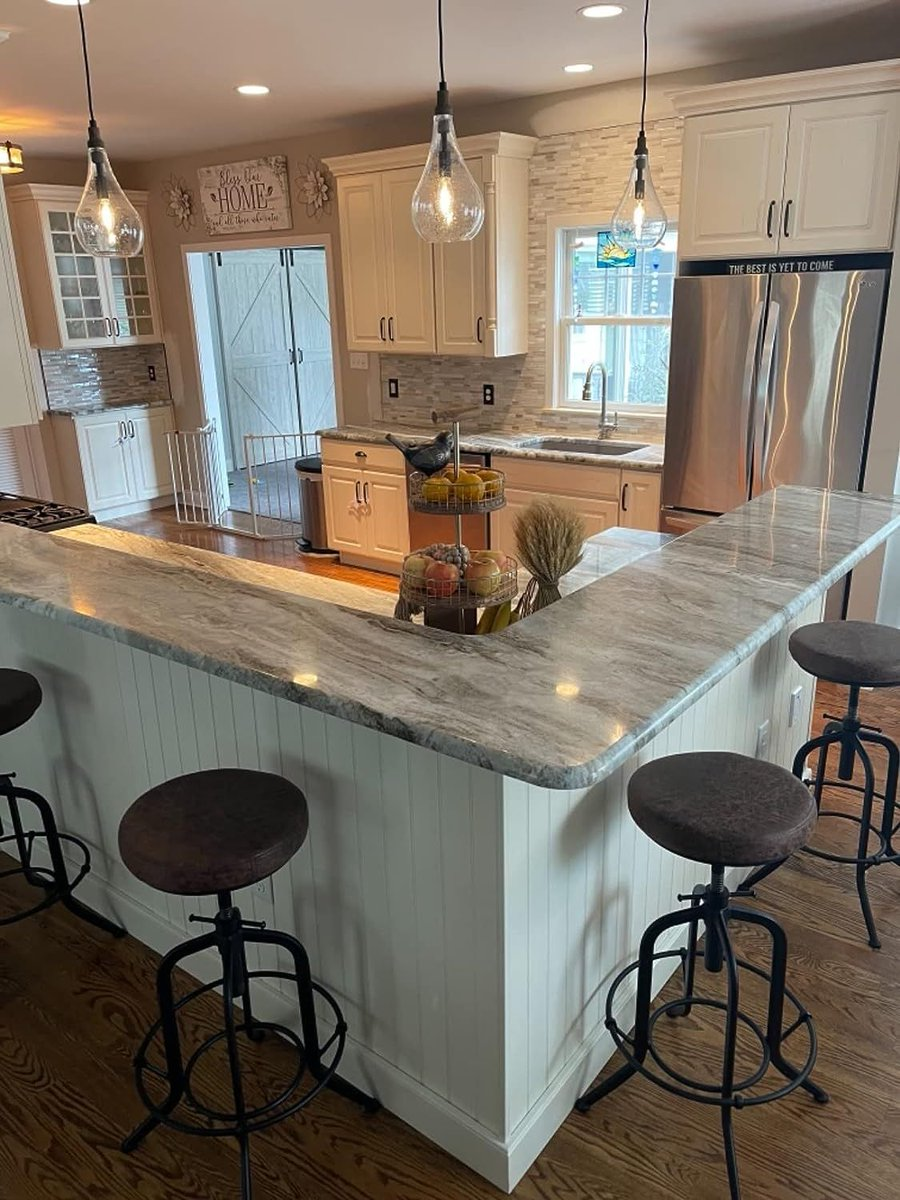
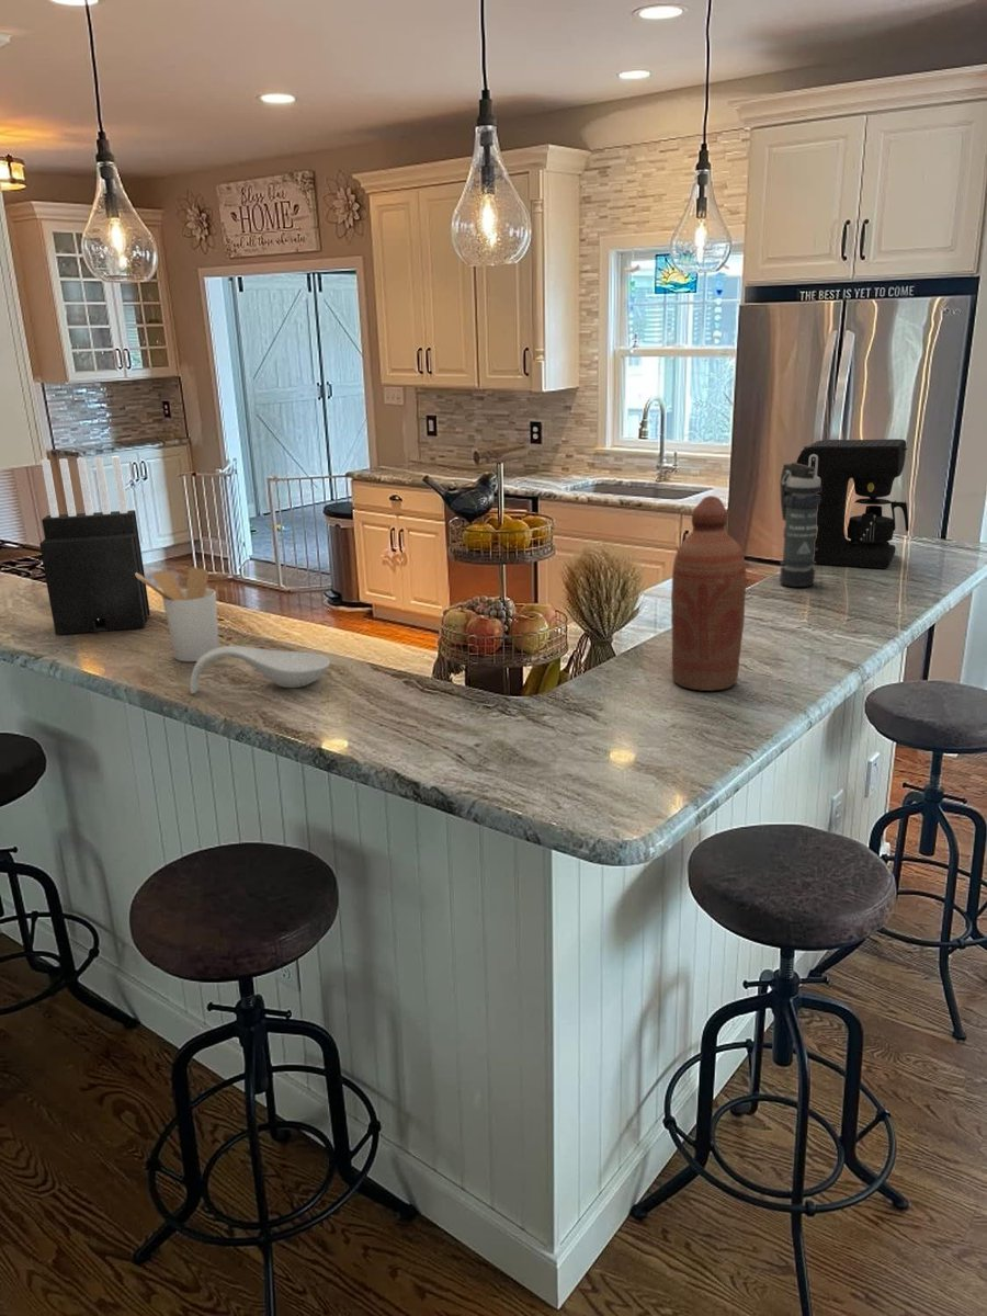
+ smoke grenade [779,462,822,588]
+ utensil holder [135,567,220,662]
+ spoon rest [189,645,331,694]
+ knife block [38,455,151,636]
+ bottle [670,495,747,692]
+ coffee maker [795,438,910,569]
